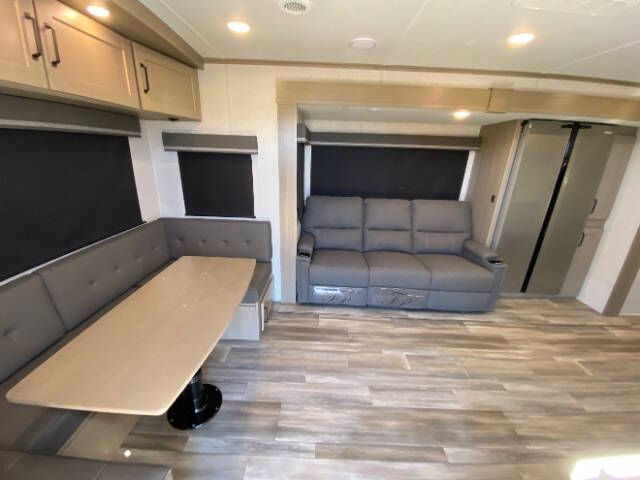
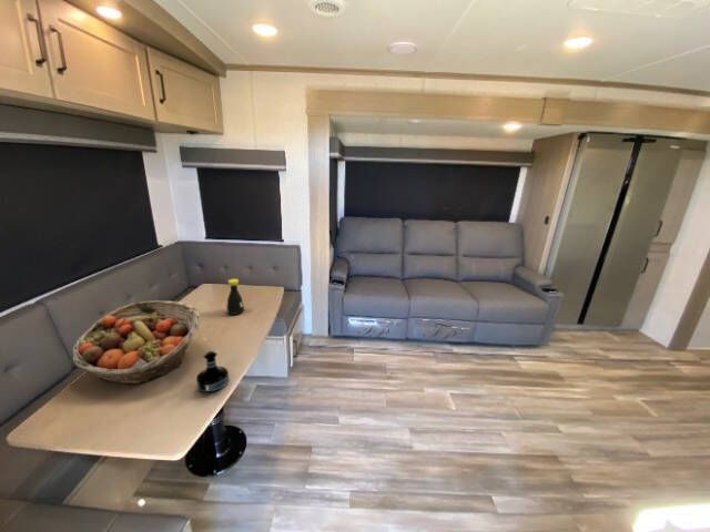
+ tequila bottle [195,350,230,393]
+ fruit basket [71,299,201,385]
+ bottle [225,277,245,316]
